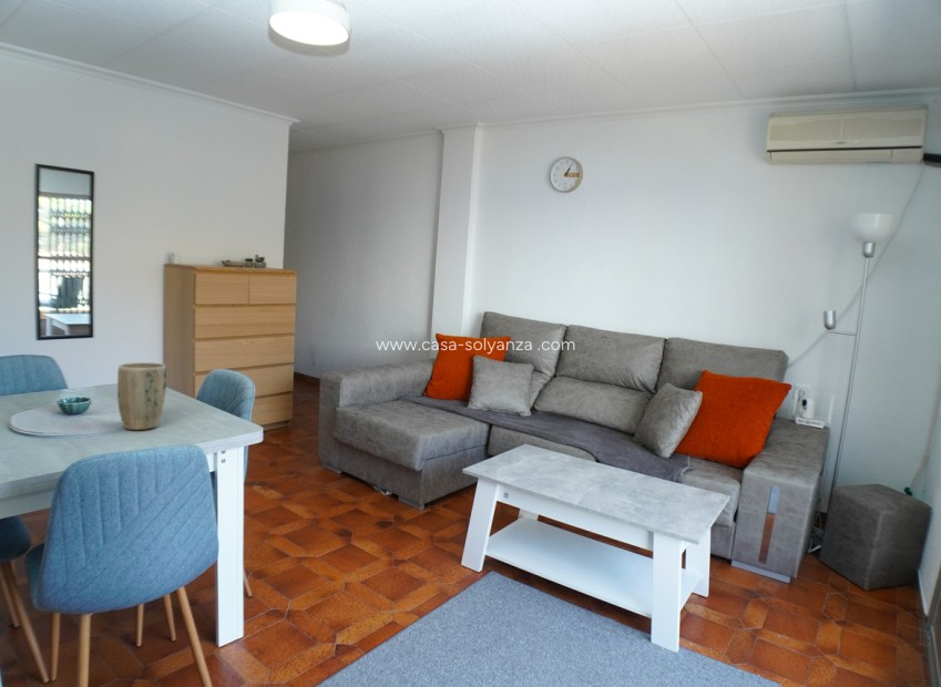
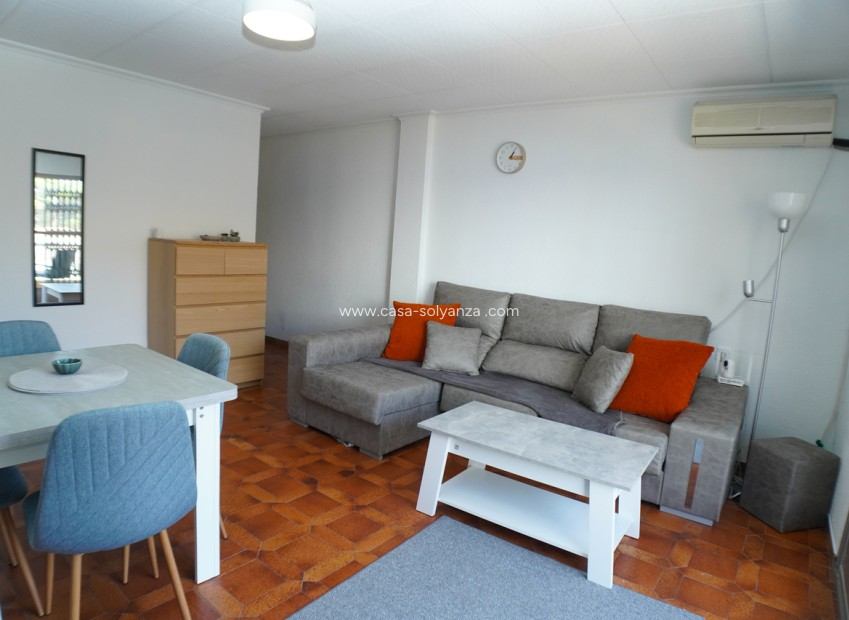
- plant pot [116,361,167,431]
